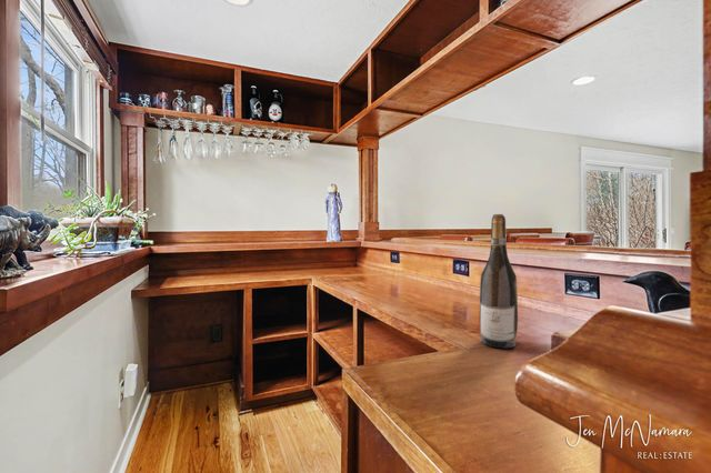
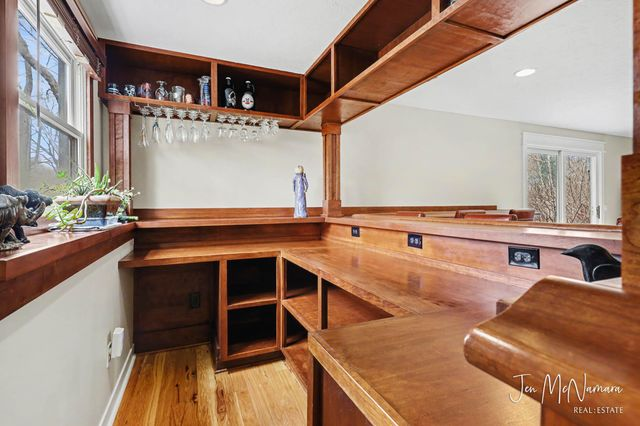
- wine bottle [479,213,519,349]
